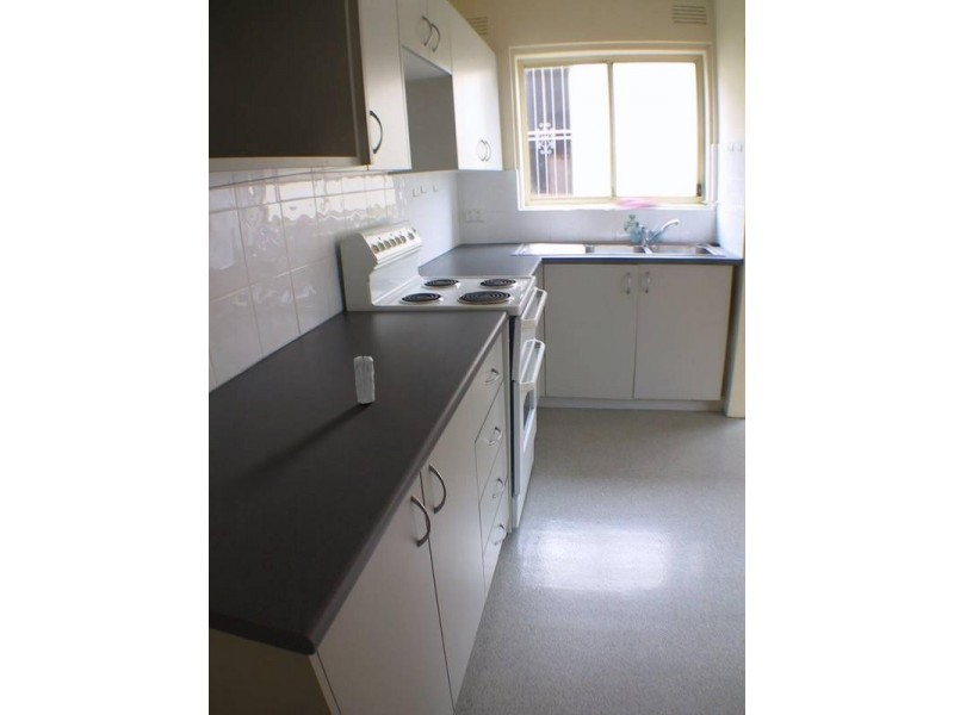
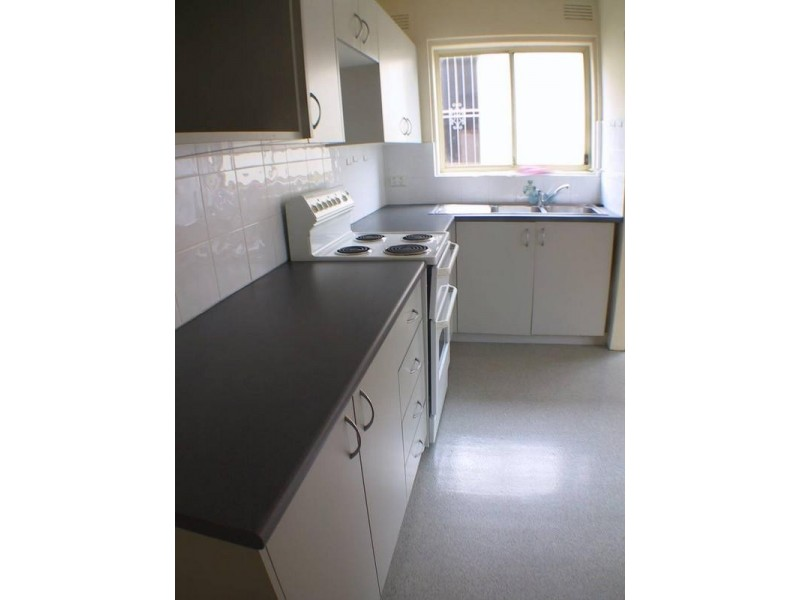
- candle [352,347,376,405]
